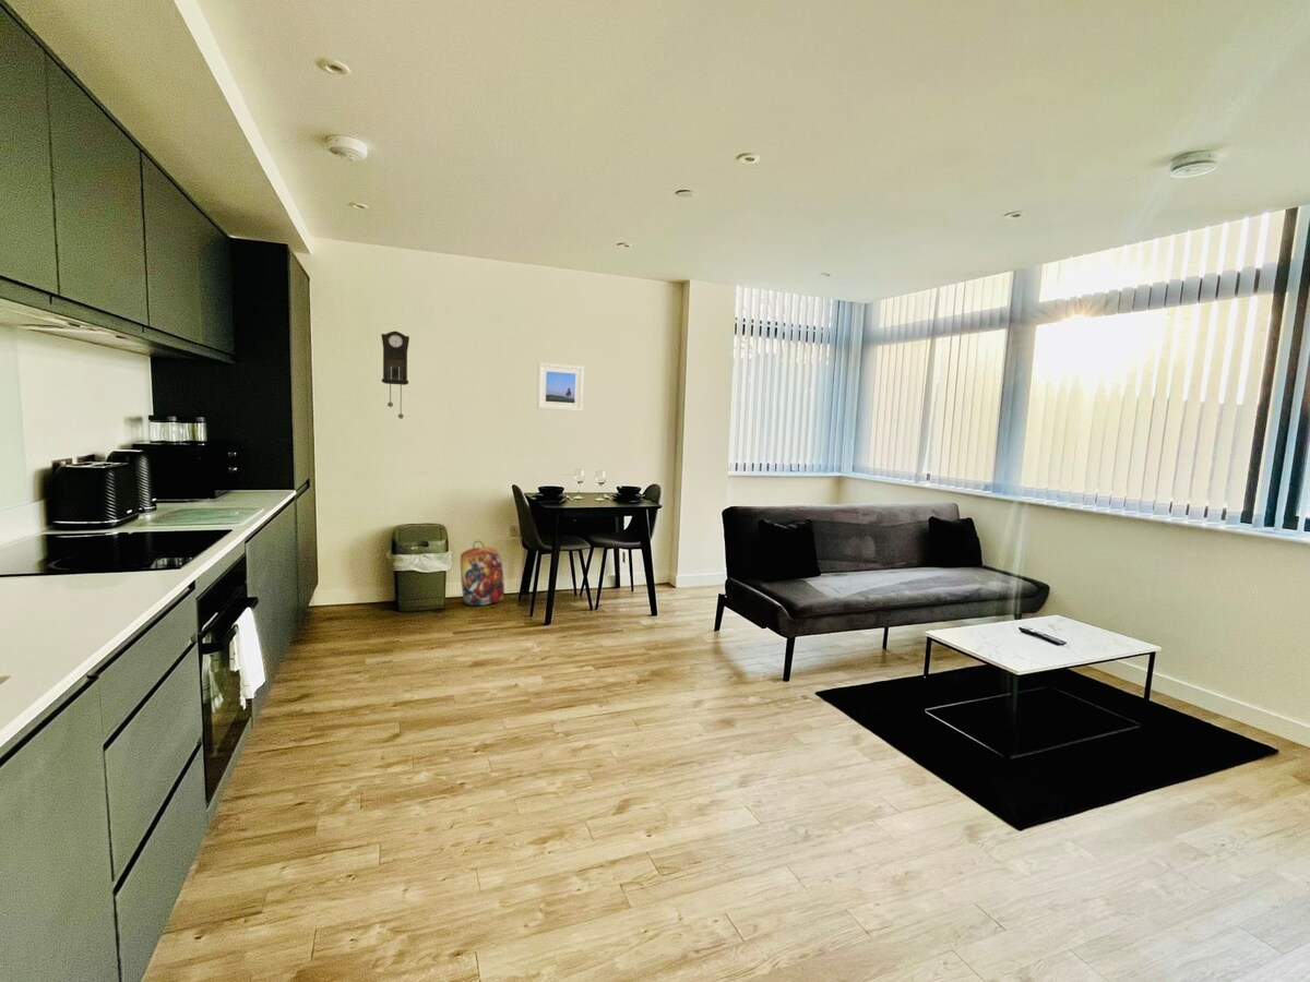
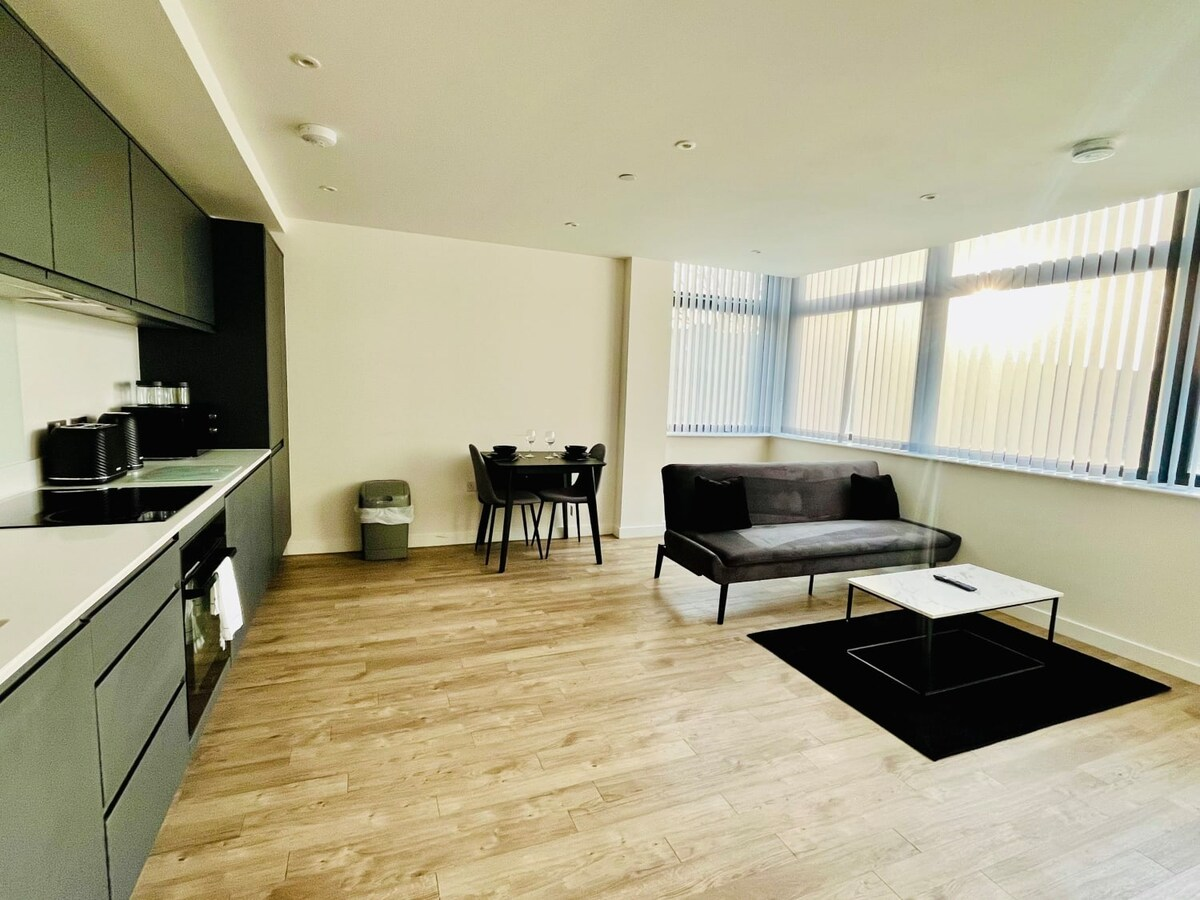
- backpack [460,540,505,607]
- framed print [536,361,585,412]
- pendulum clock [380,331,410,420]
